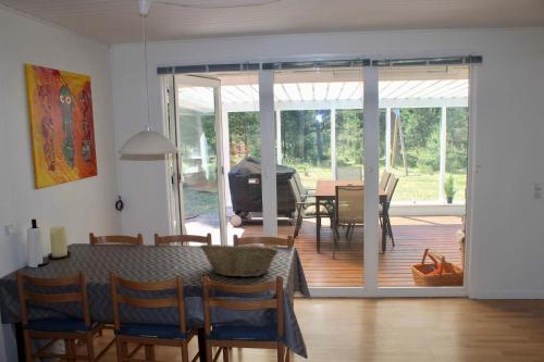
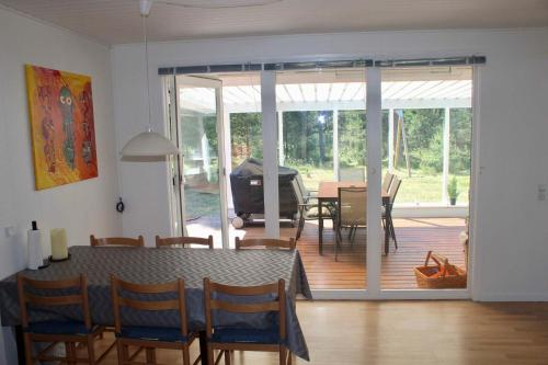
- fruit basket [199,241,280,278]
